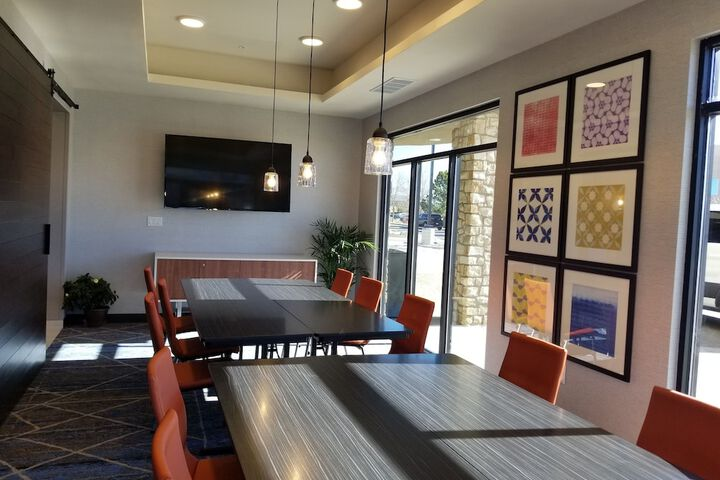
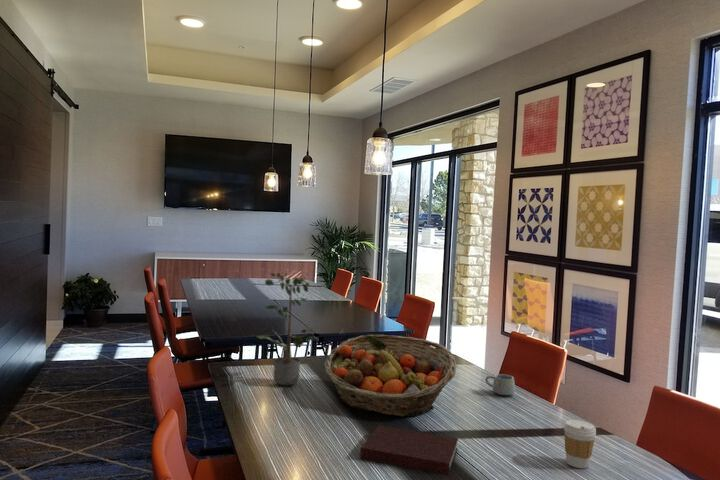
+ potted plant [256,269,317,386]
+ mug [484,373,516,396]
+ notebook [359,424,459,476]
+ coffee cup [563,419,597,469]
+ fruit basket [324,334,457,417]
